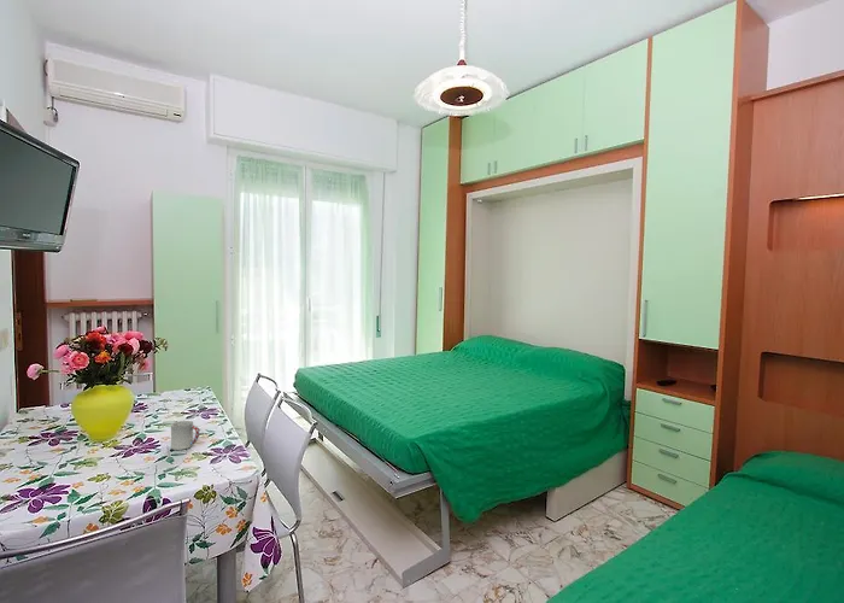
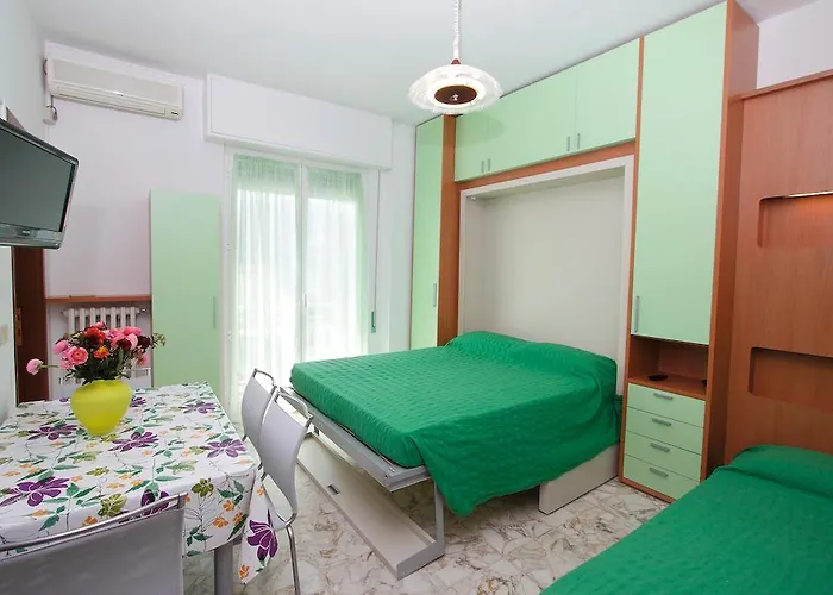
- cup [170,420,201,451]
